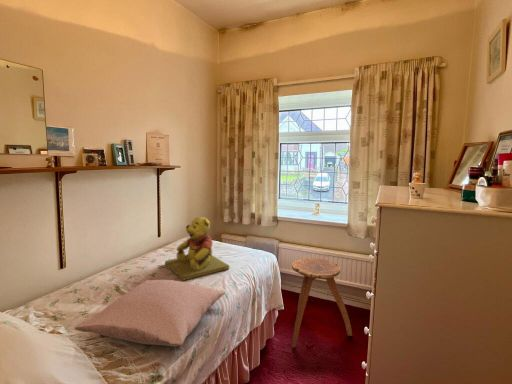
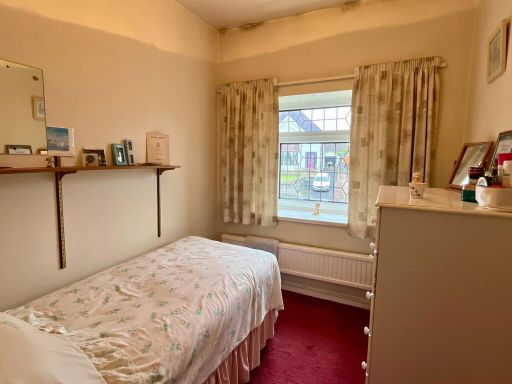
- pillow [73,279,226,347]
- teddy bear [164,216,230,282]
- stool [291,257,353,348]
